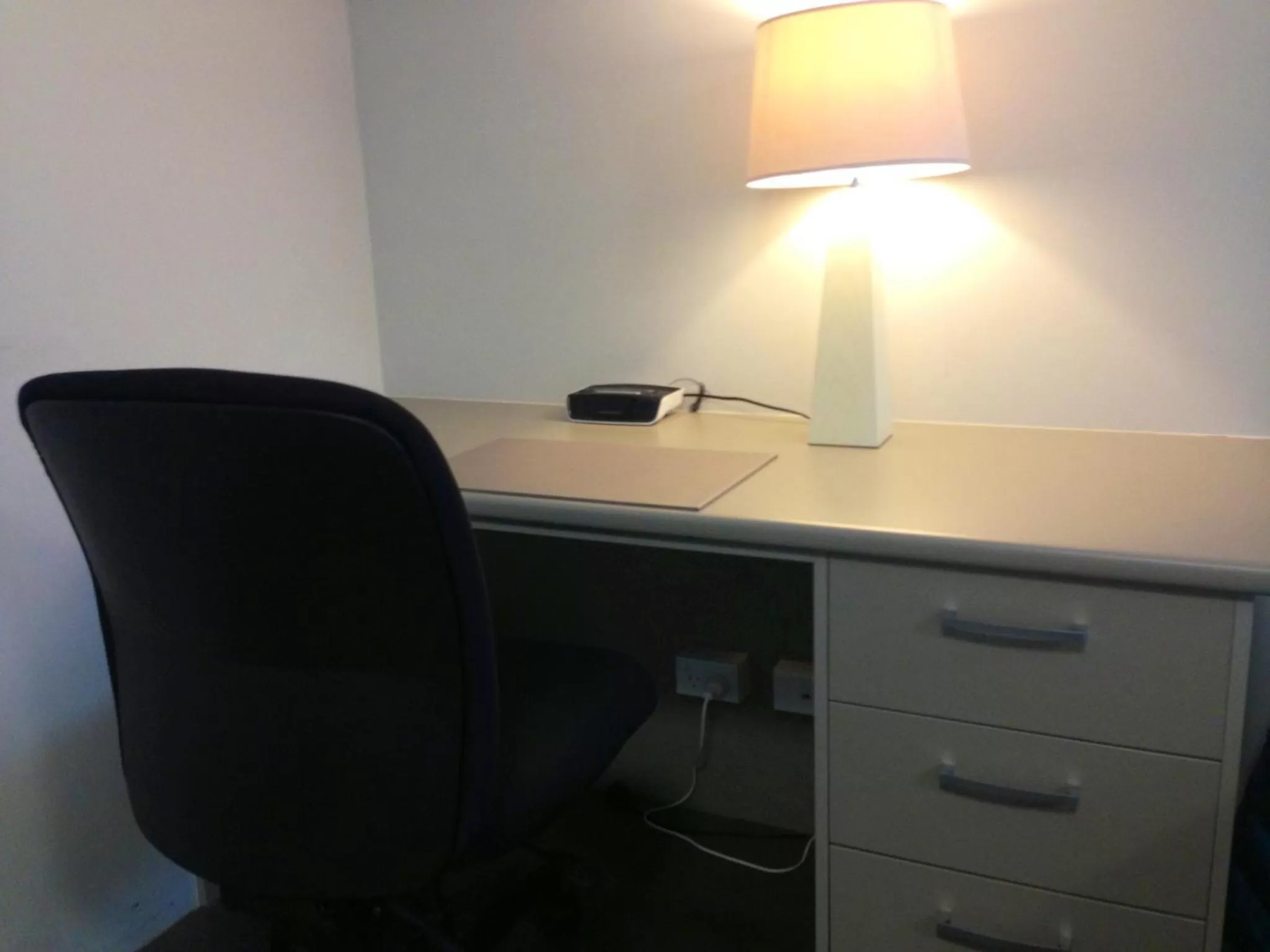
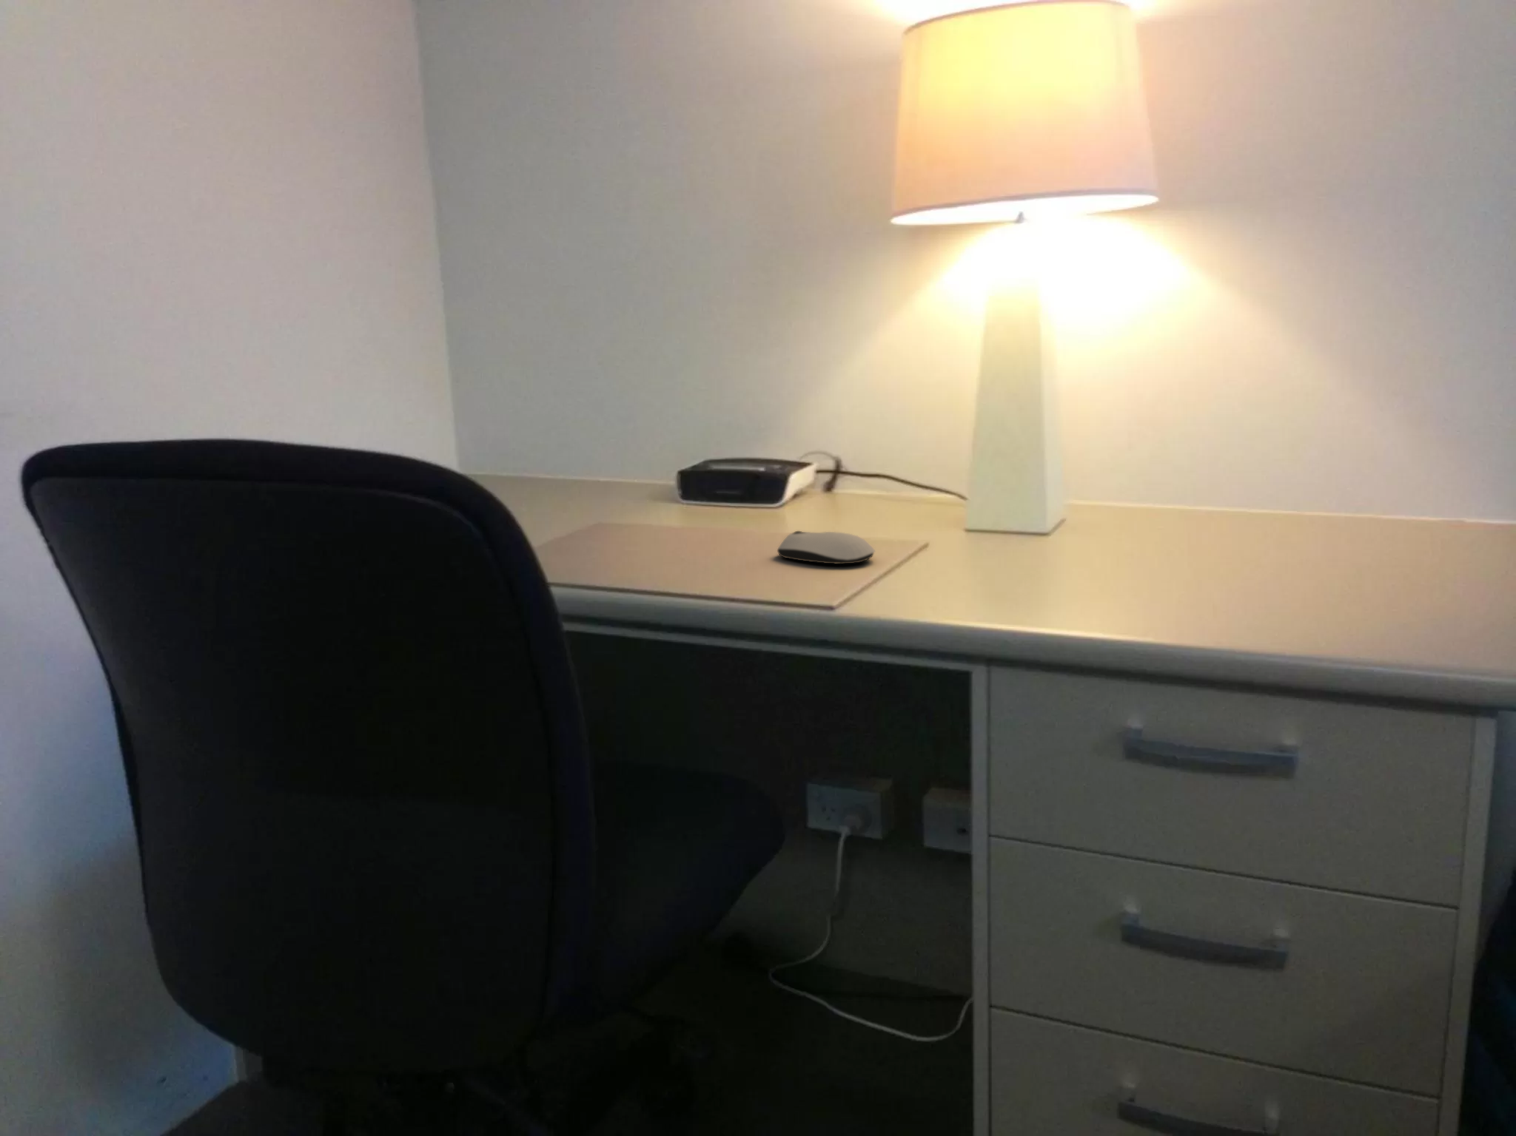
+ computer mouse [777,530,876,566]
